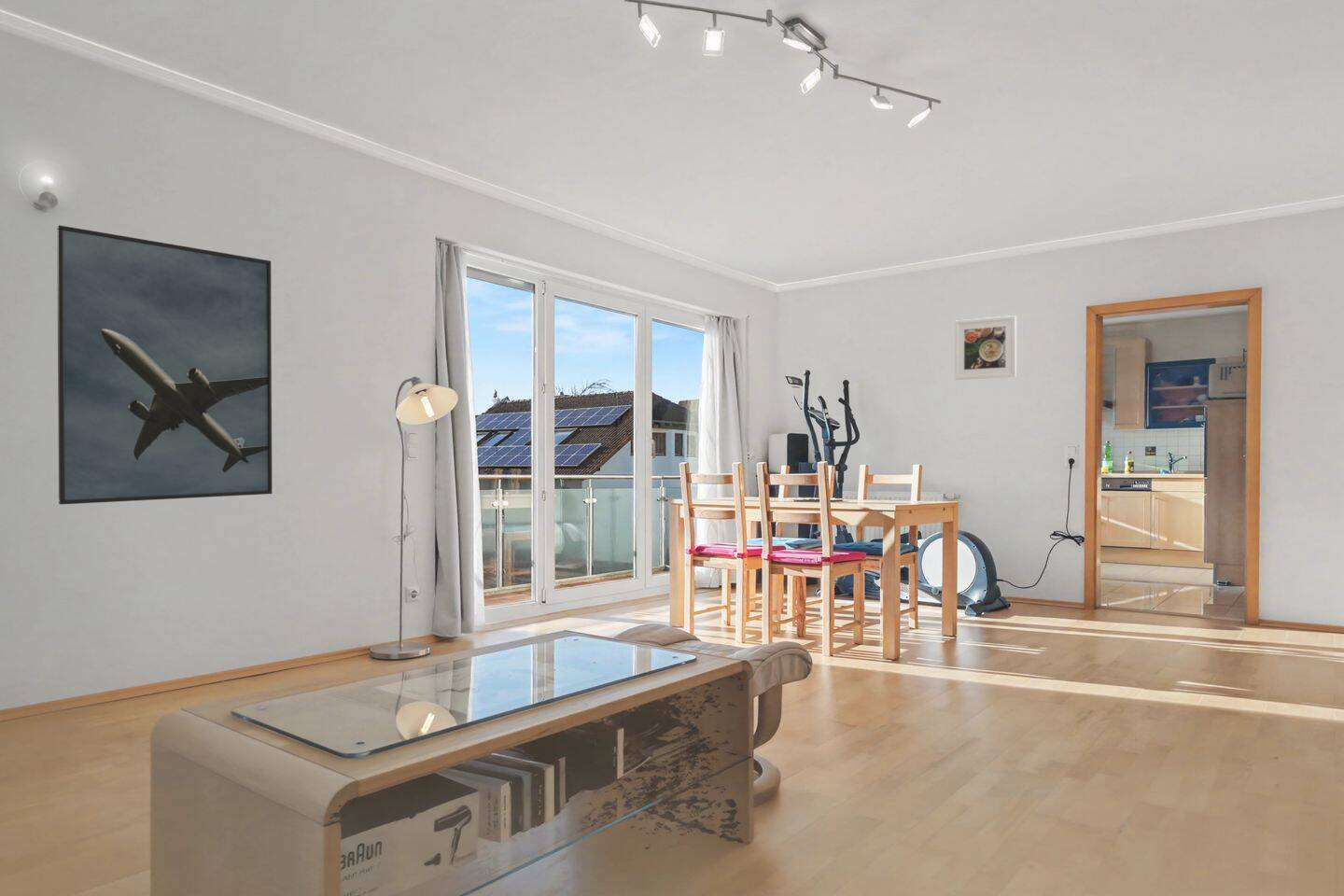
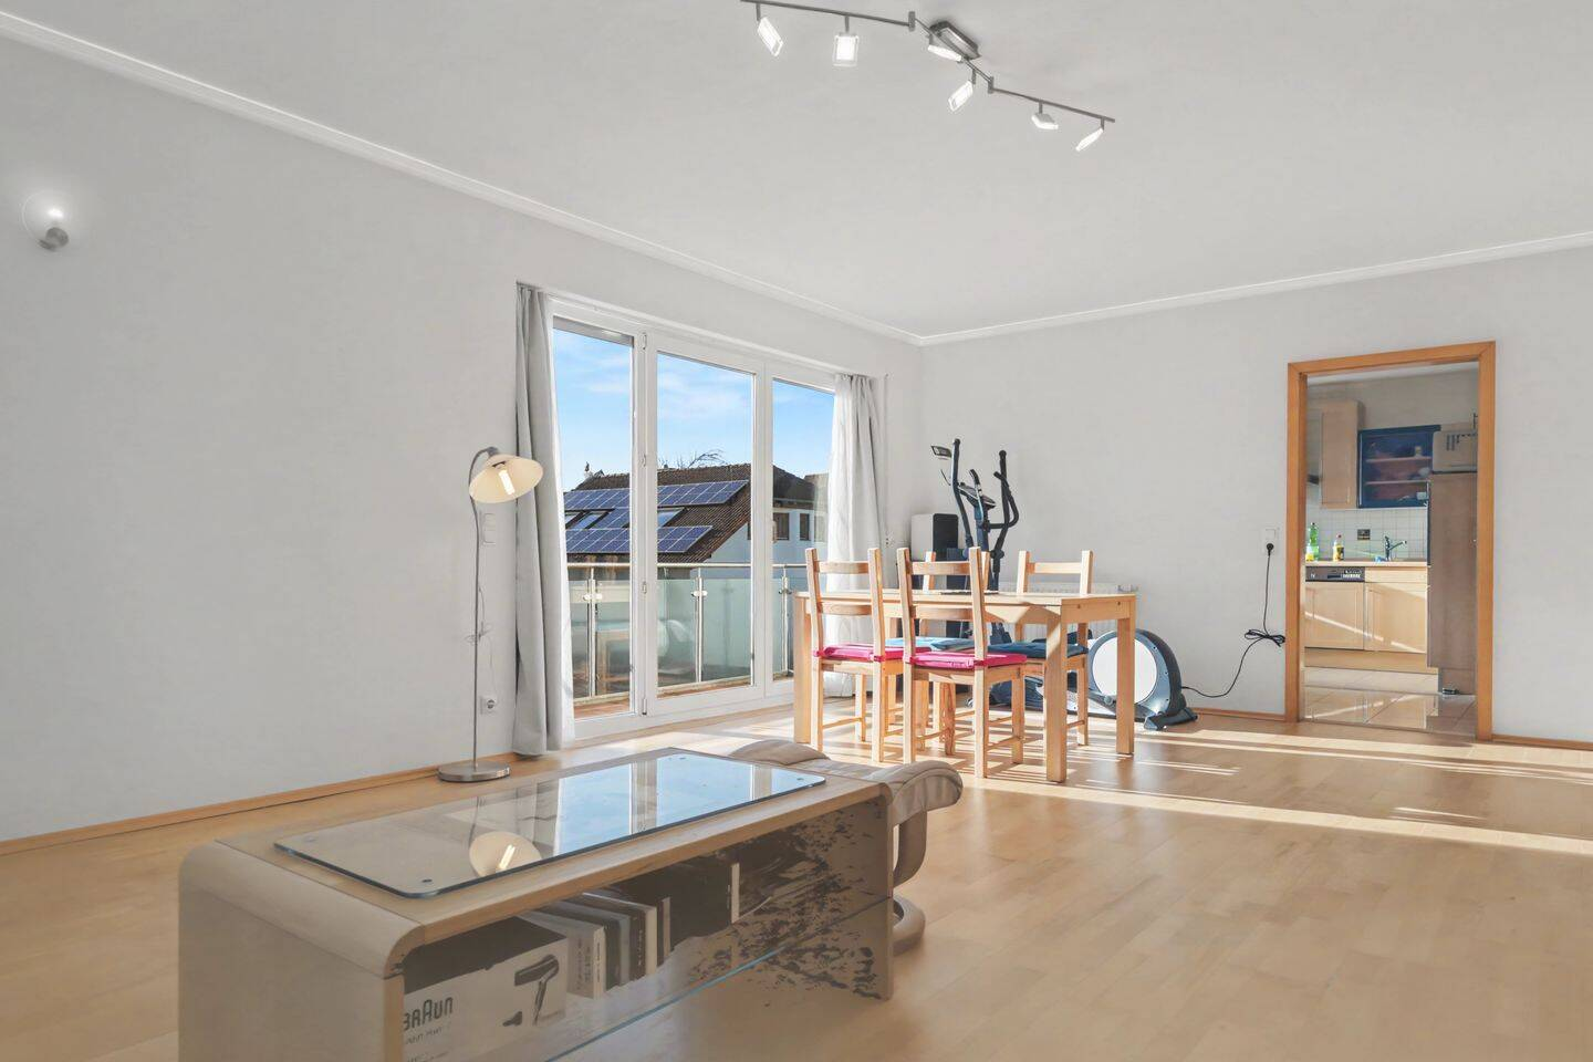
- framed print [954,315,1017,381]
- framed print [56,224,273,505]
